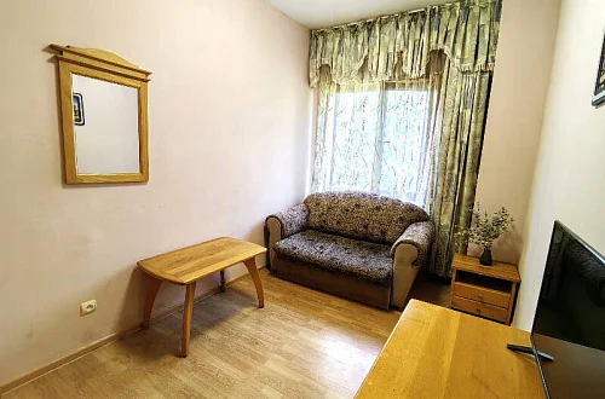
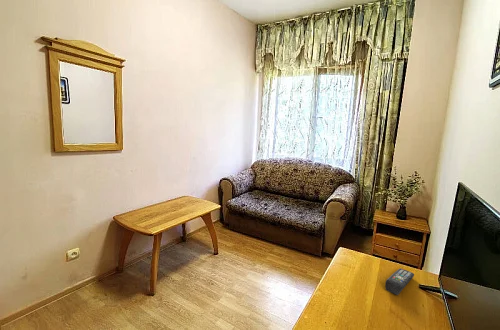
+ remote control [384,267,415,296]
